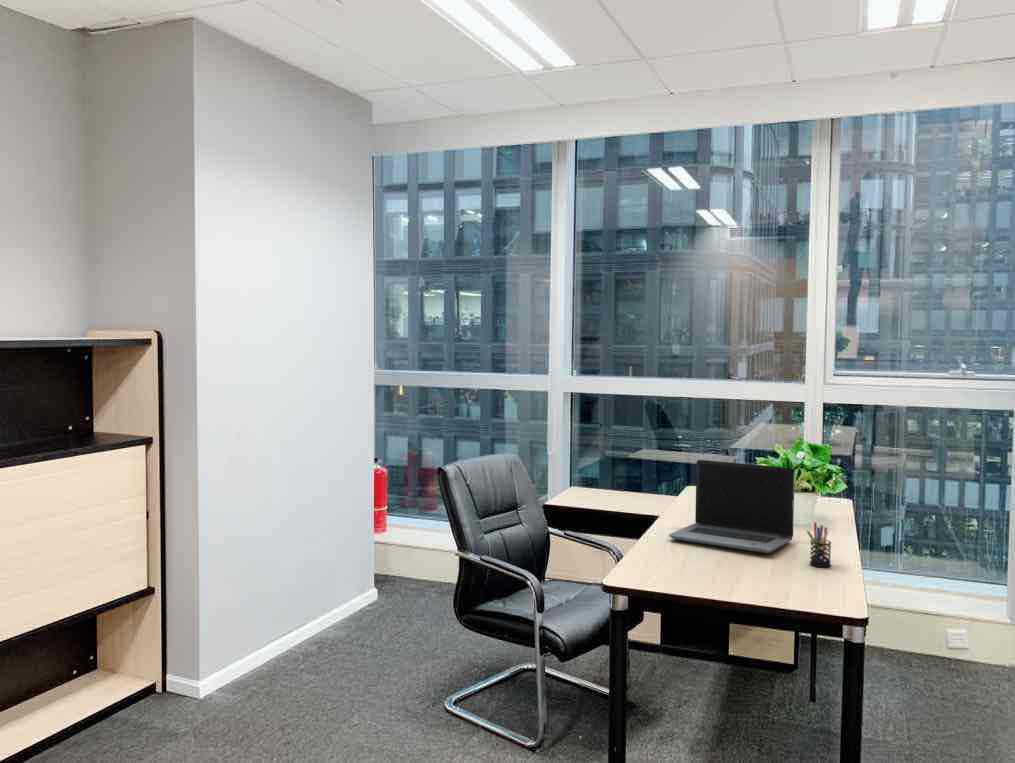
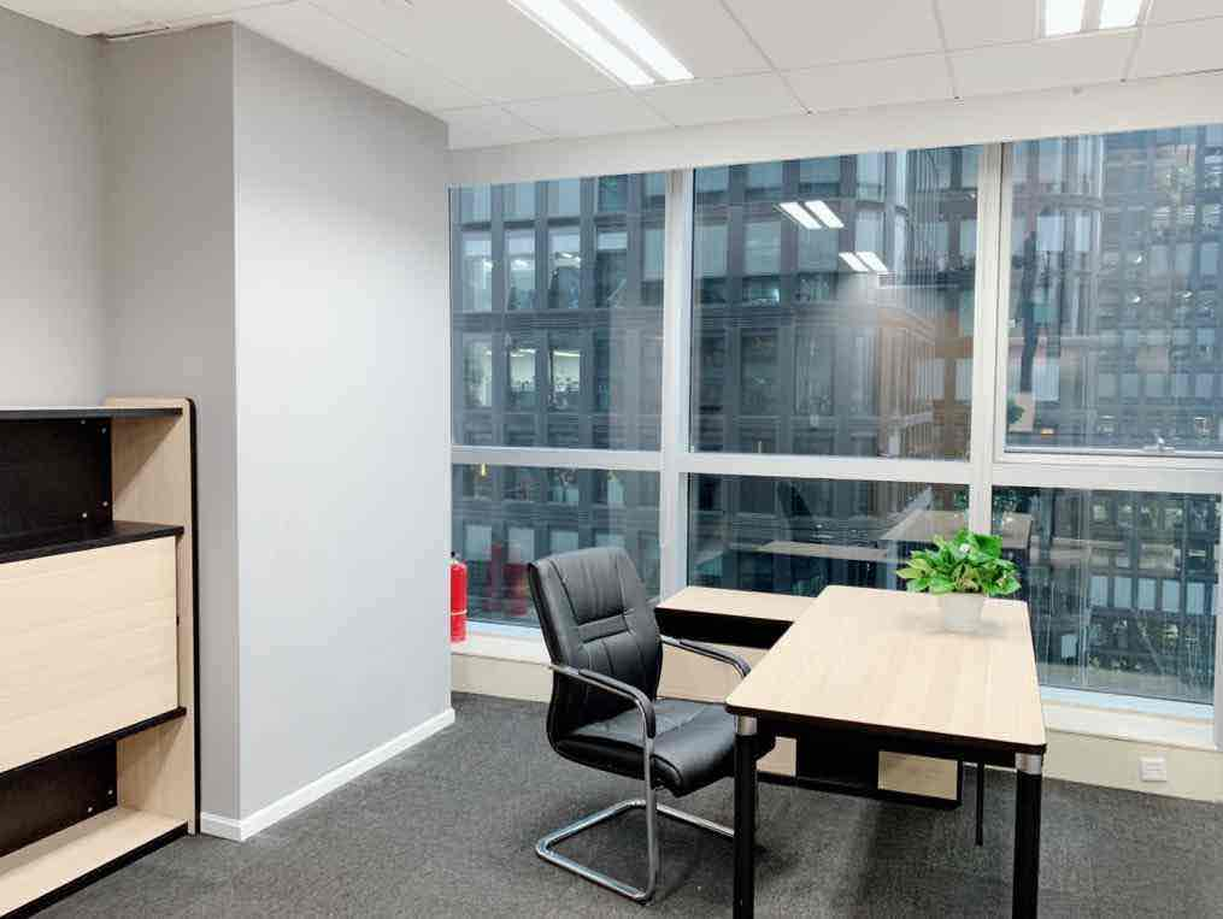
- laptop computer [668,459,796,554]
- pen holder [806,521,832,568]
